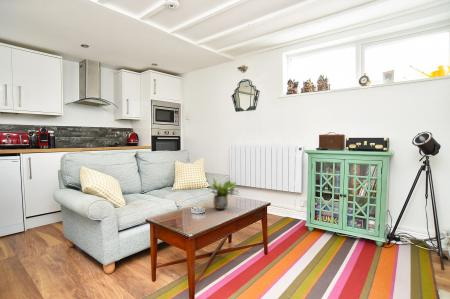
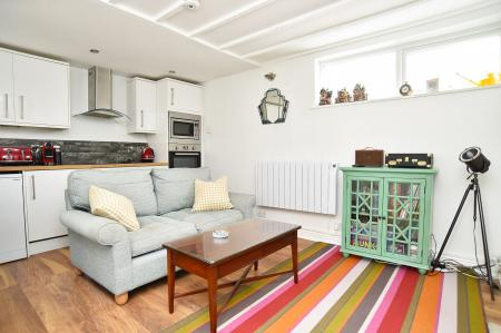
- potted plant [207,177,237,210]
